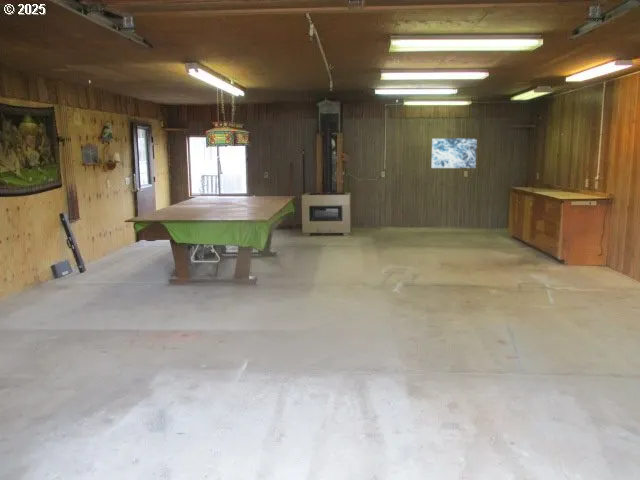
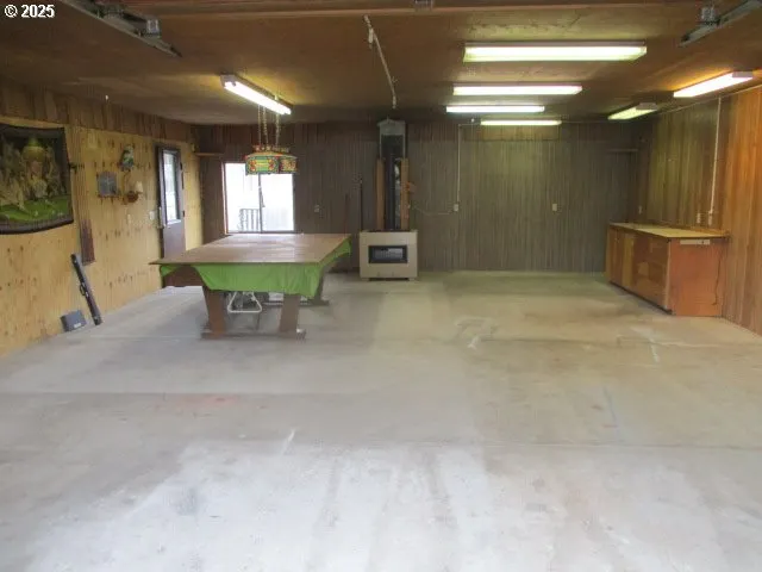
- wall art [430,137,478,169]
